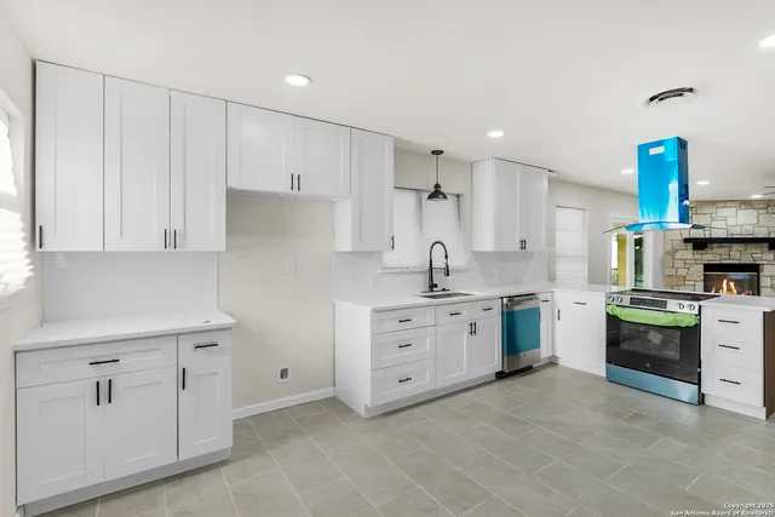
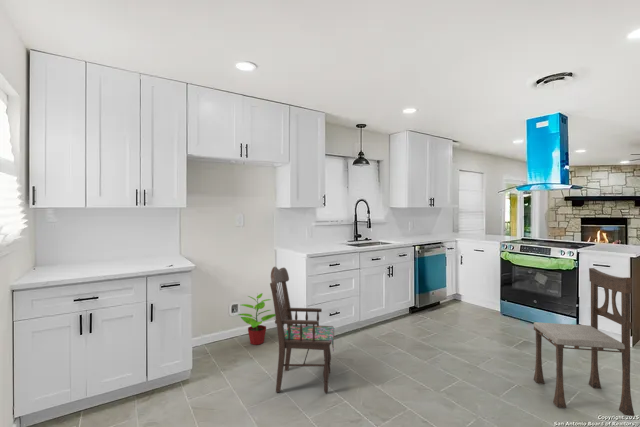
+ dining chair [533,267,635,417]
+ potted plant [238,292,276,346]
+ dining chair [269,265,335,394]
